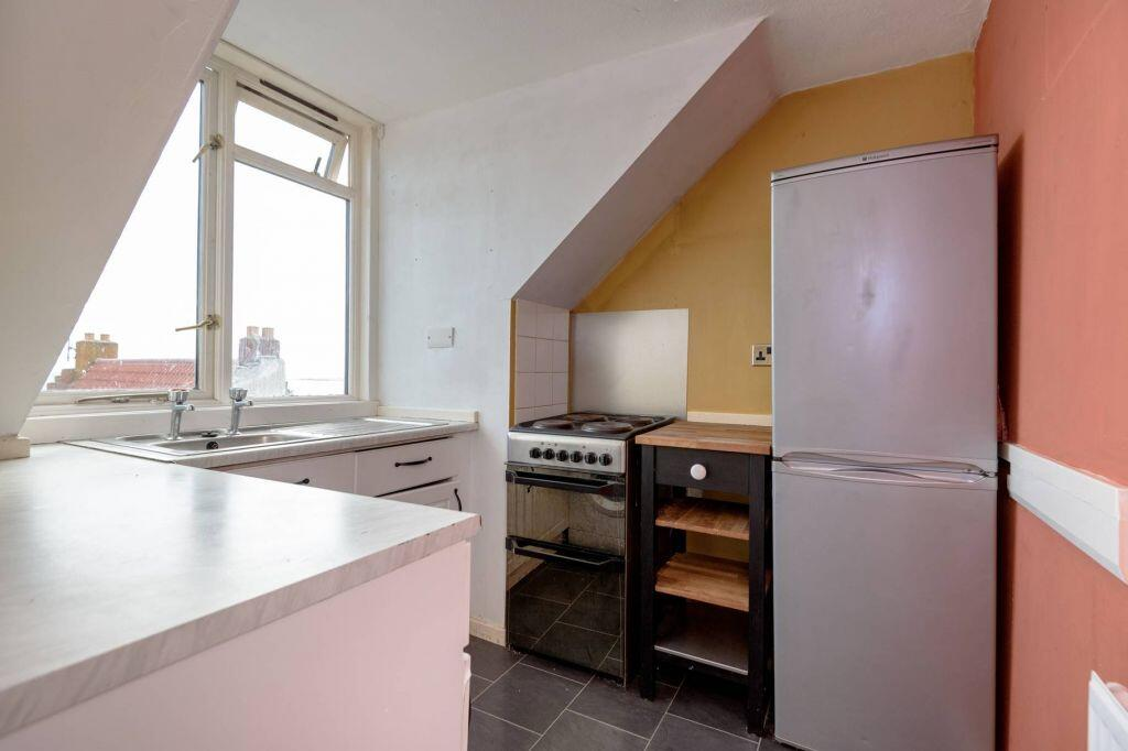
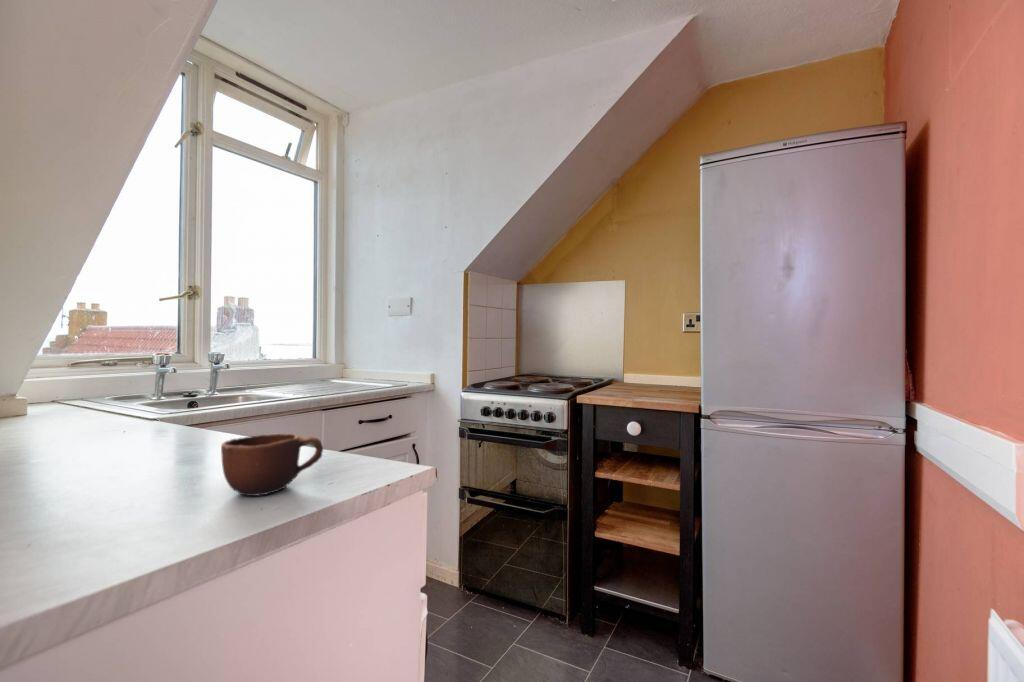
+ mug [220,433,324,497]
